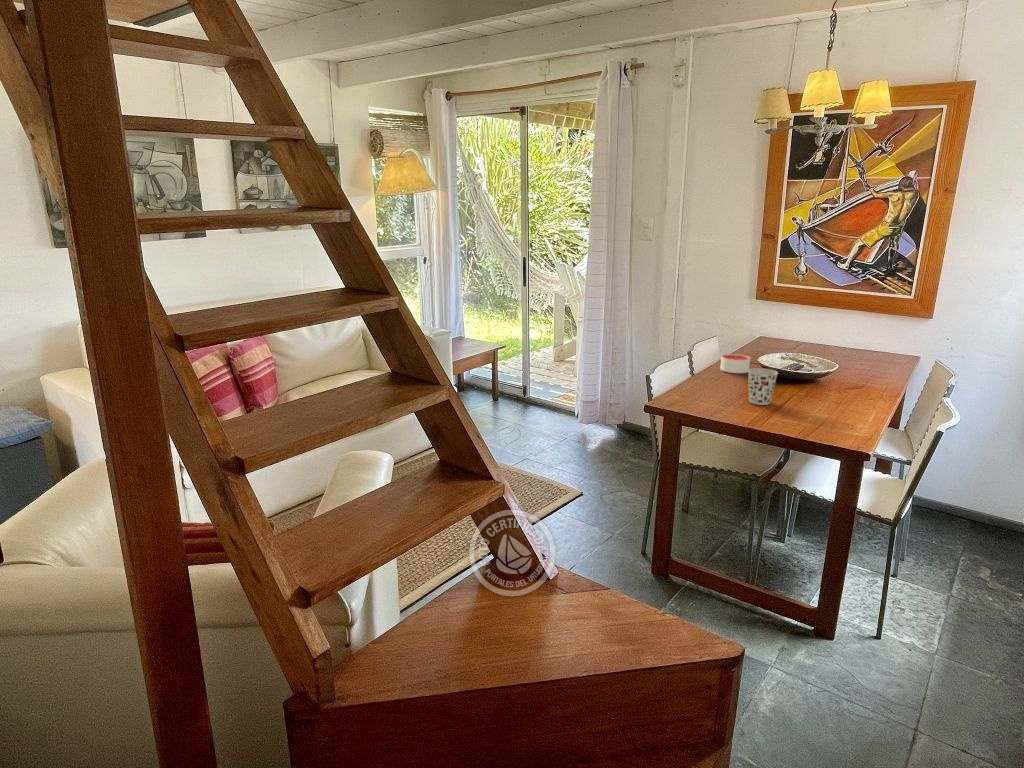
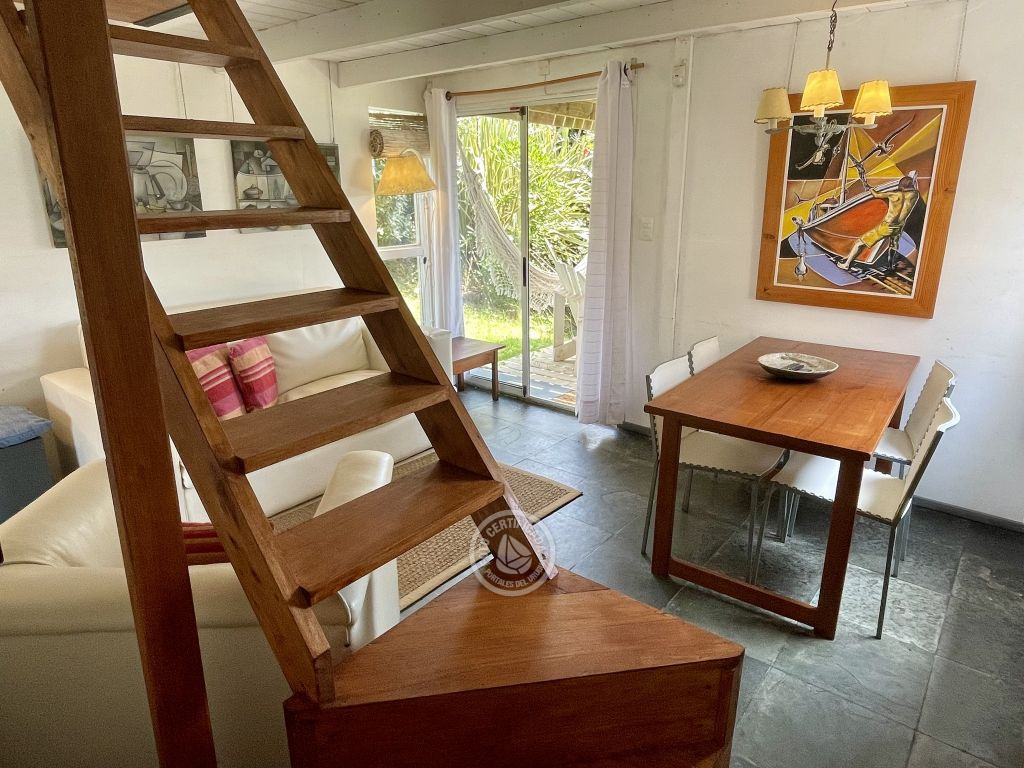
- candle [719,353,751,374]
- cup [747,367,779,406]
